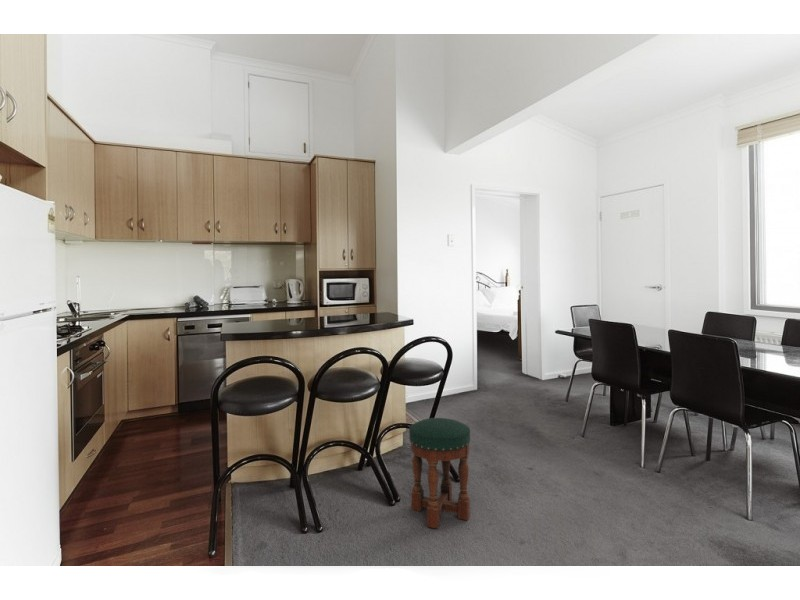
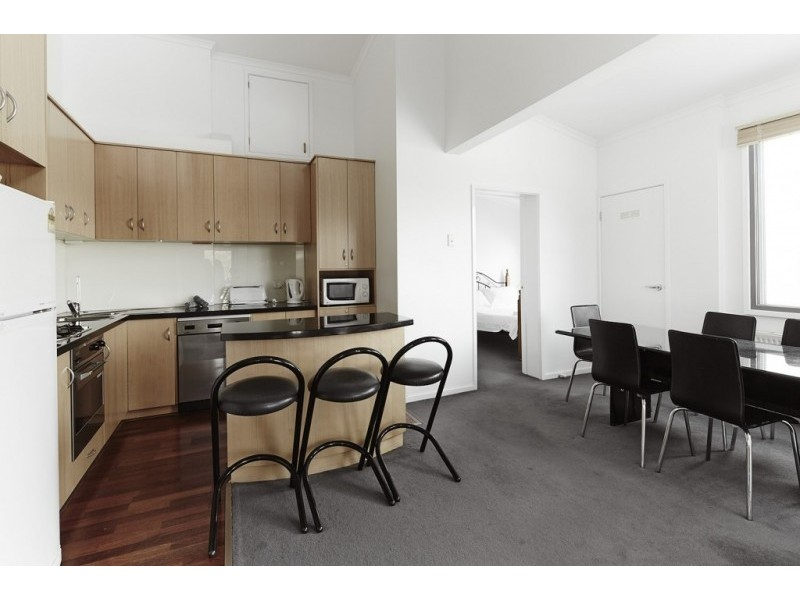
- stool [408,417,472,529]
